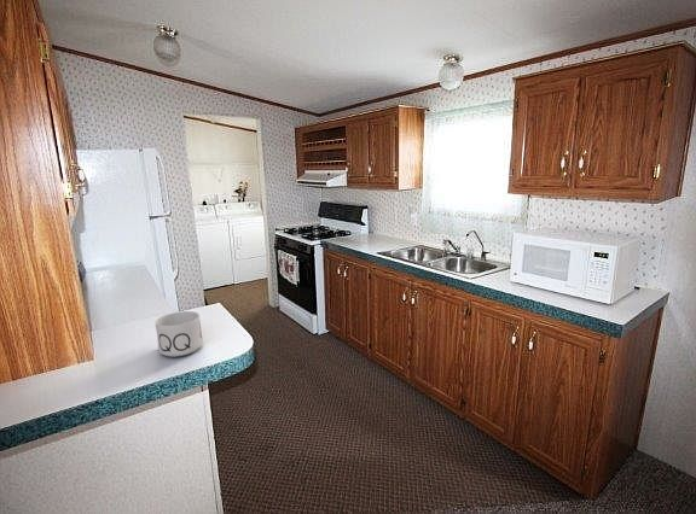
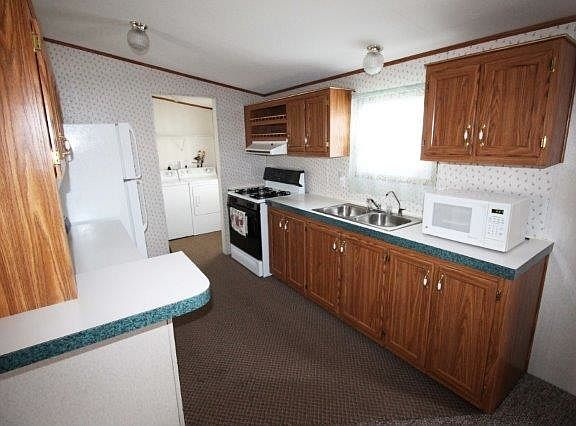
- mug [155,310,204,358]
